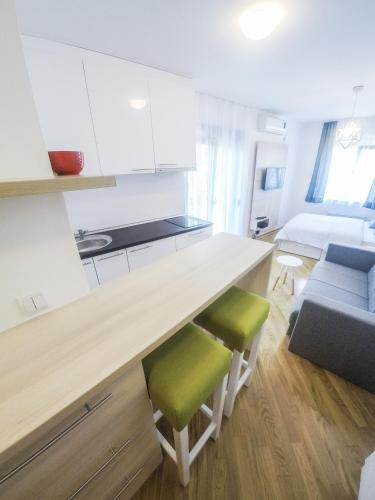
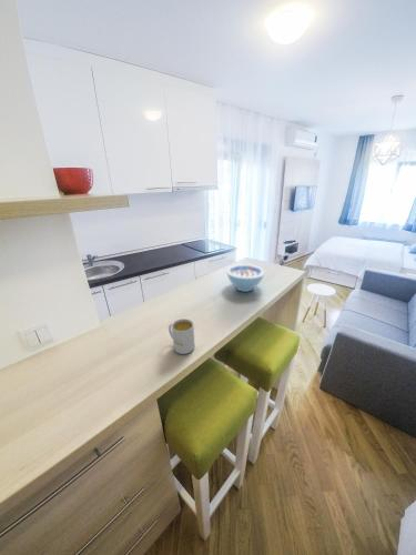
+ mug [168,317,196,355]
+ bowl [226,263,265,293]
